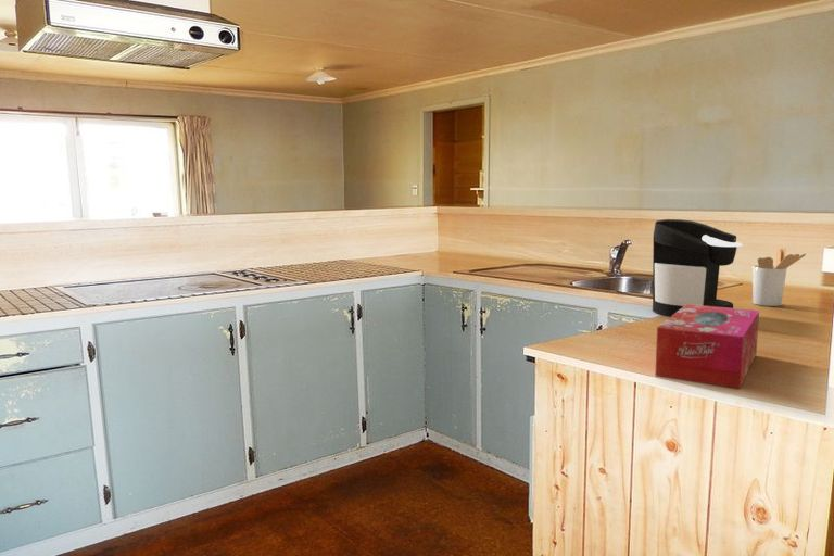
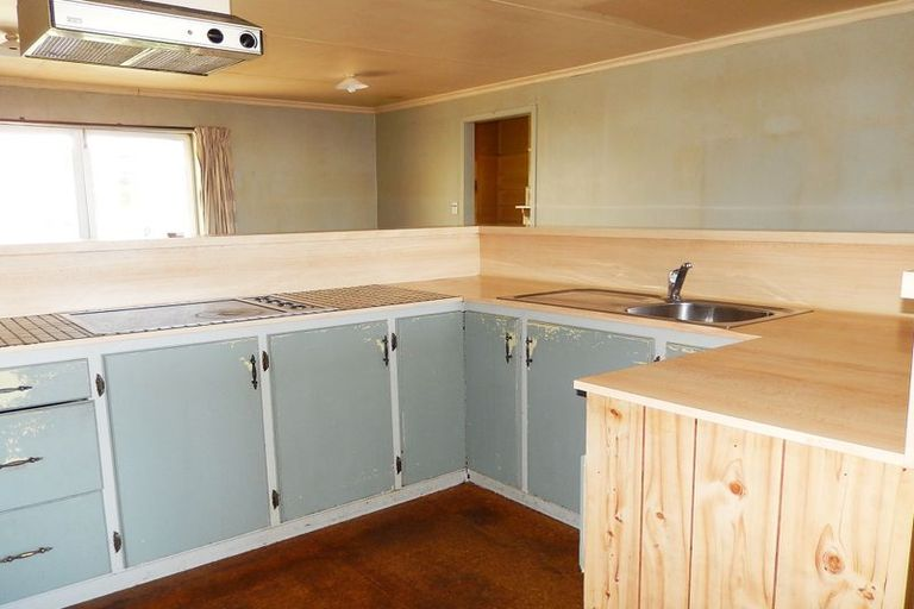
- coffee maker [652,218,744,317]
- utensil holder [751,248,807,307]
- tissue box [654,304,760,390]
